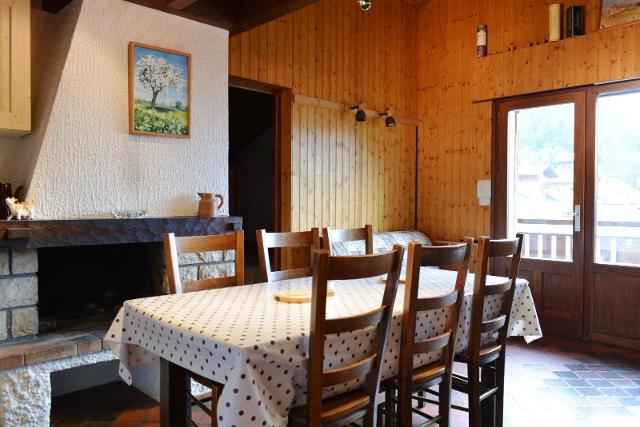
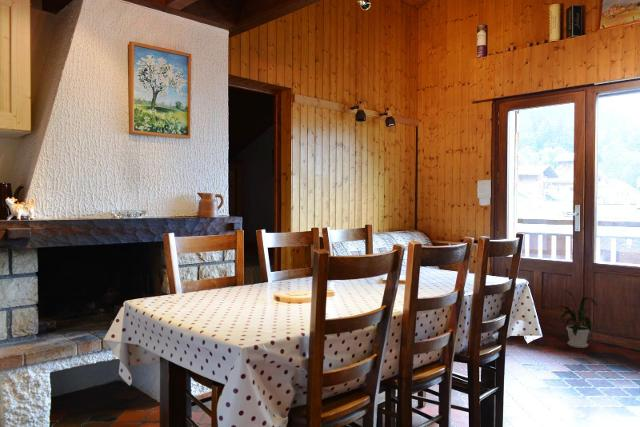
+ house plant [545,287,598,349]
